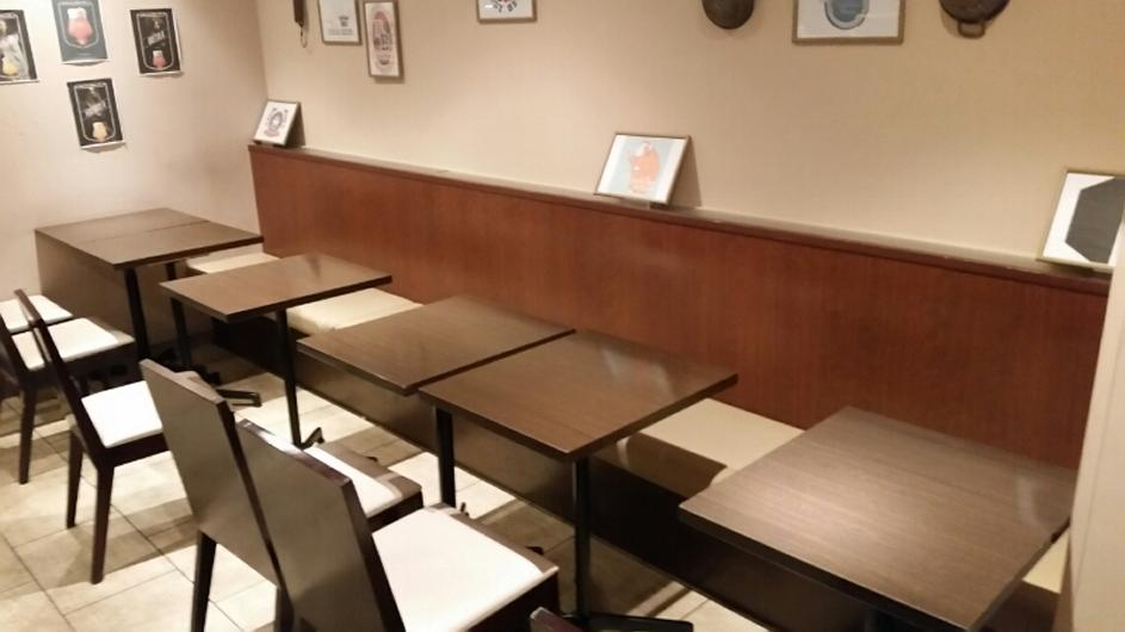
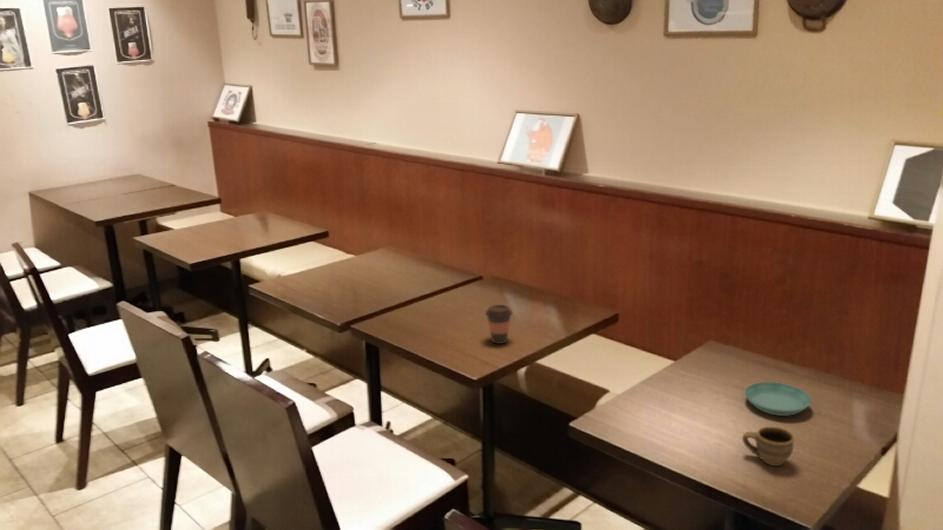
+ coffee cup [484,304,513,345]
+ cup [741,426,796,467]
+ saucer [744,381,812,417]
